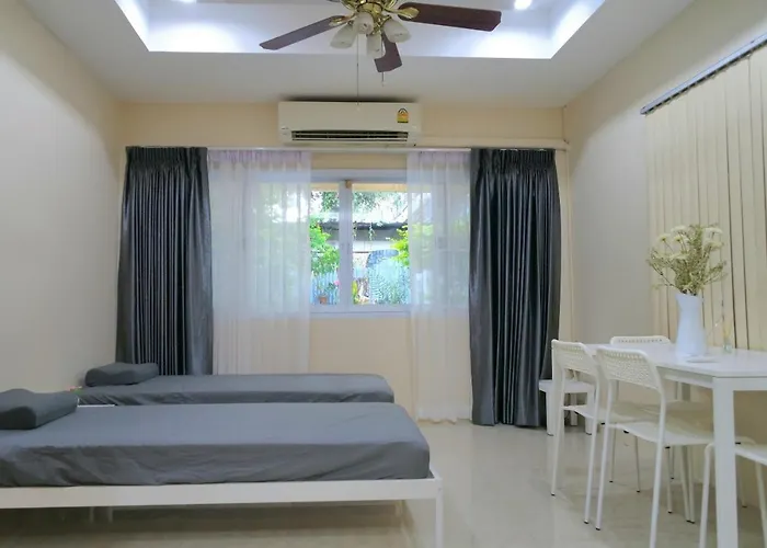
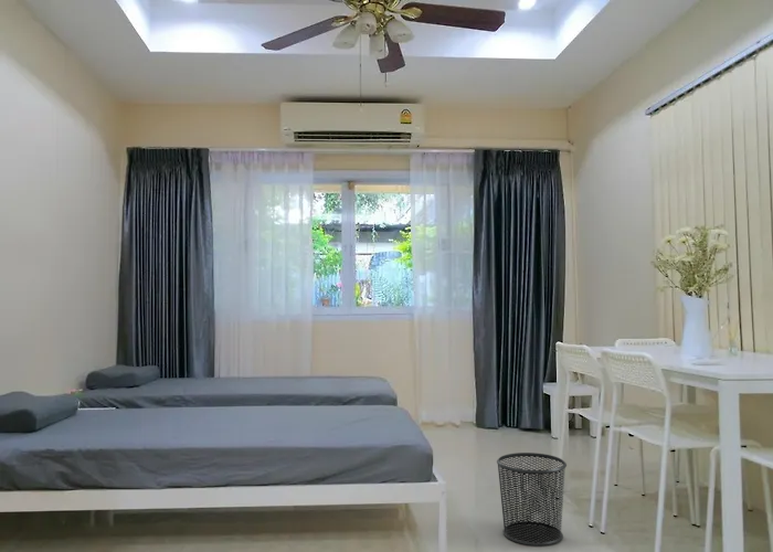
+ waste bin [496,452,568,548]
